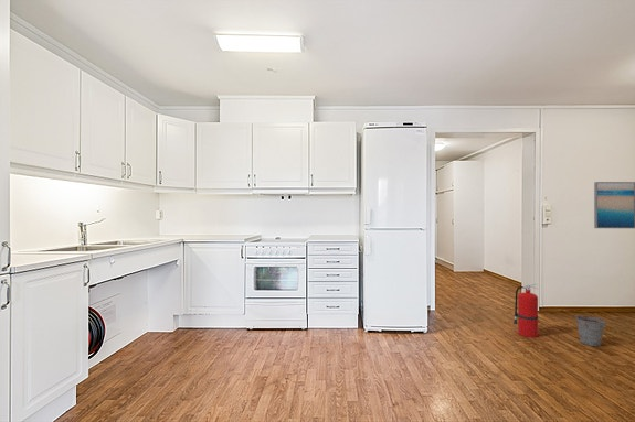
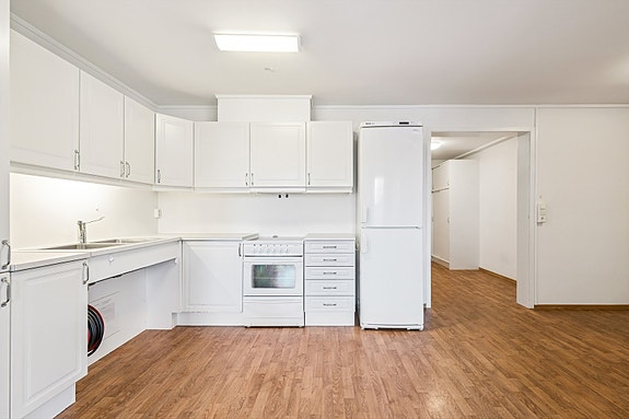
- wall art [593,181,635,229]
- fire extinguisher [512,282,540,338]
- bucket [574,314,607,347]
